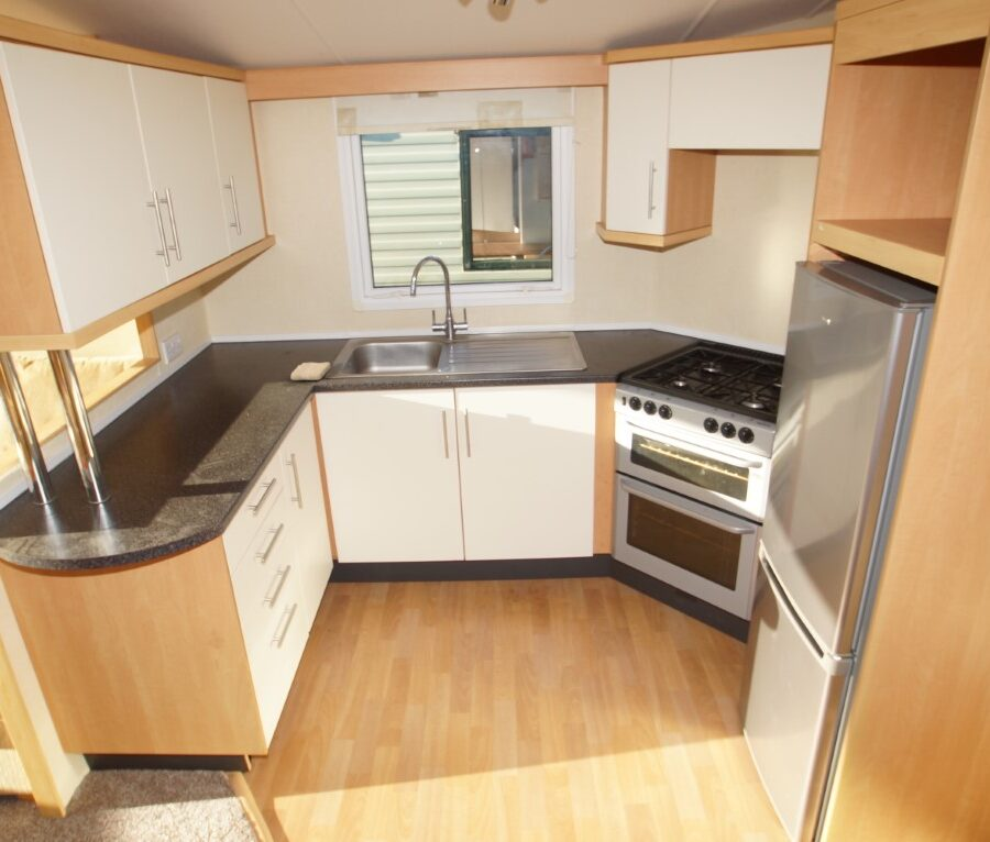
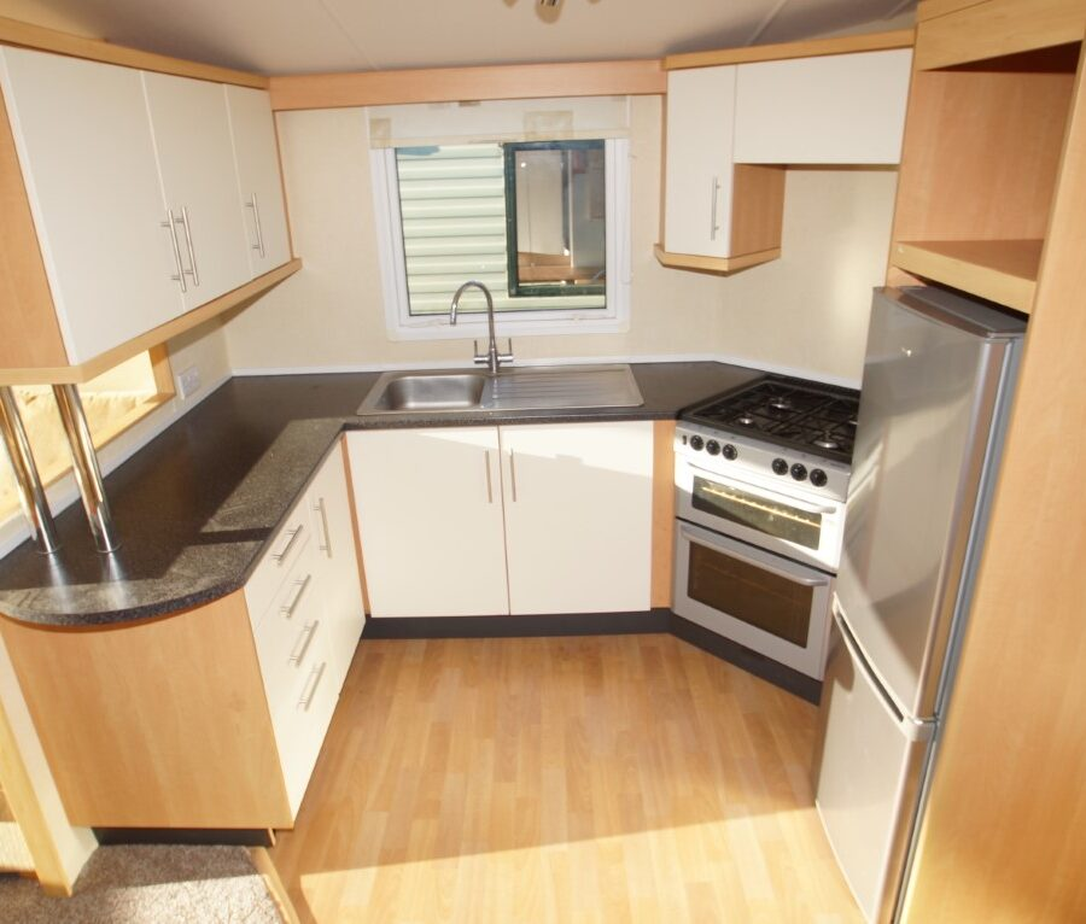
- washcloth [289,362,332,381]
